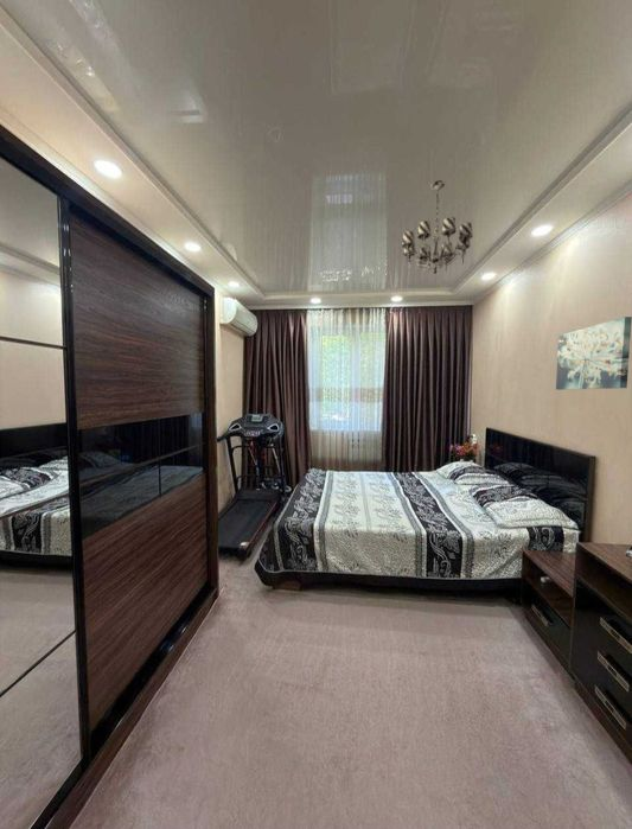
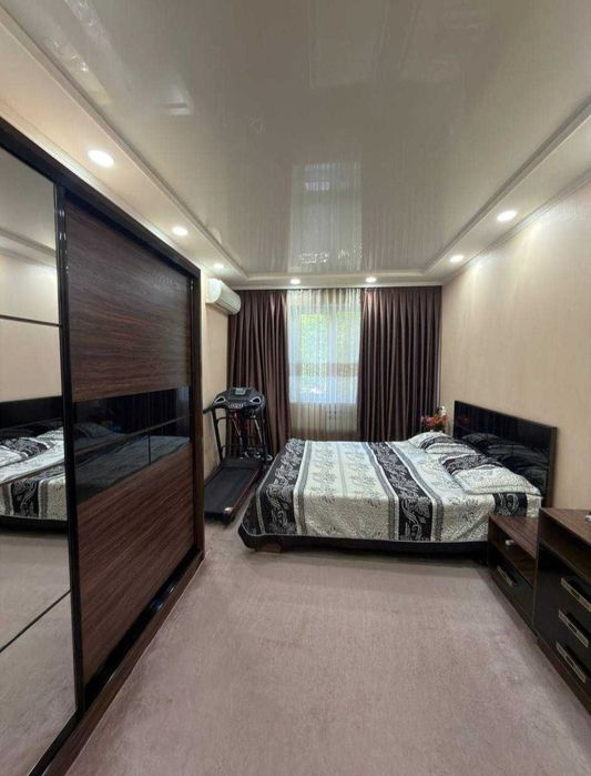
- chandelier [401,179,474,275]
- wall art [555,315,632,391]
